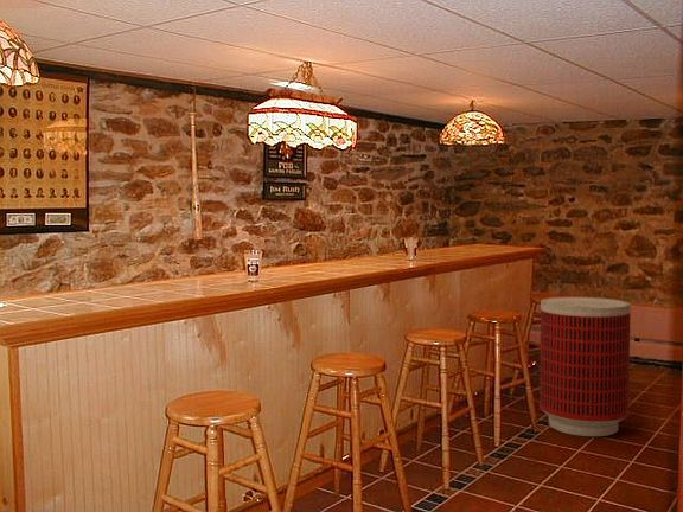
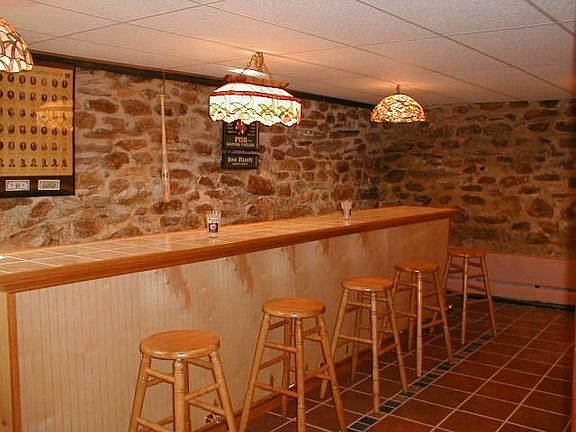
- trash can [538,296,632,437]
